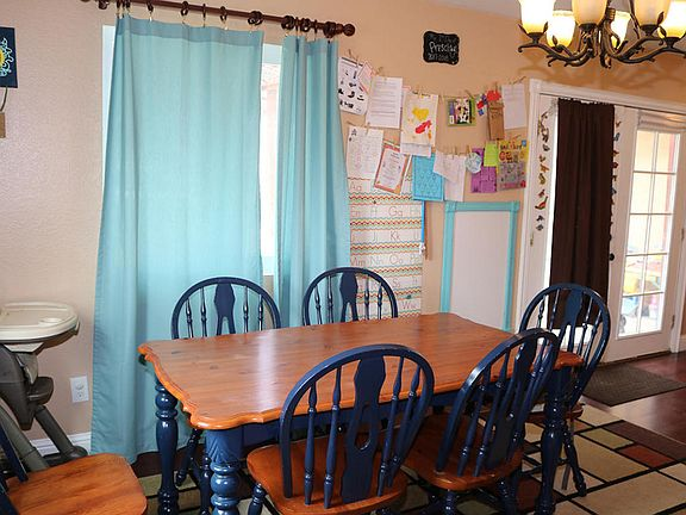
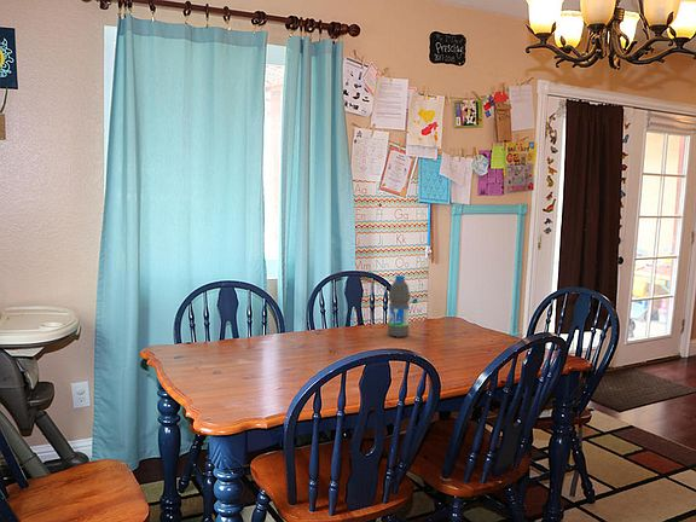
+ water bottle [387,274,411,338]
